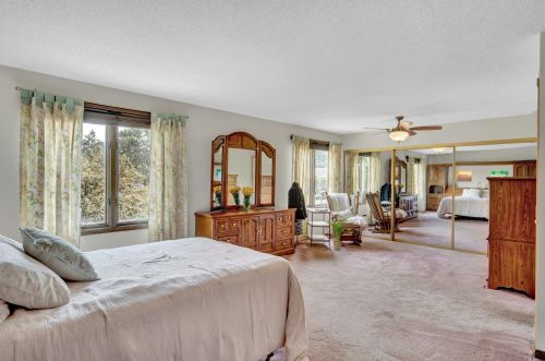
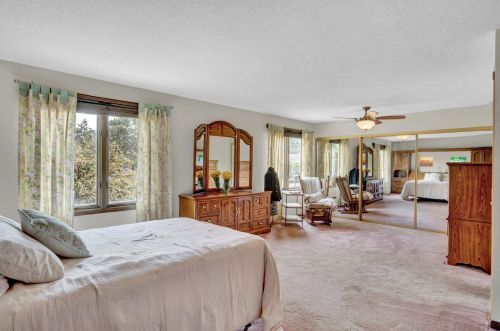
- potted plant [324,217,350,251]
